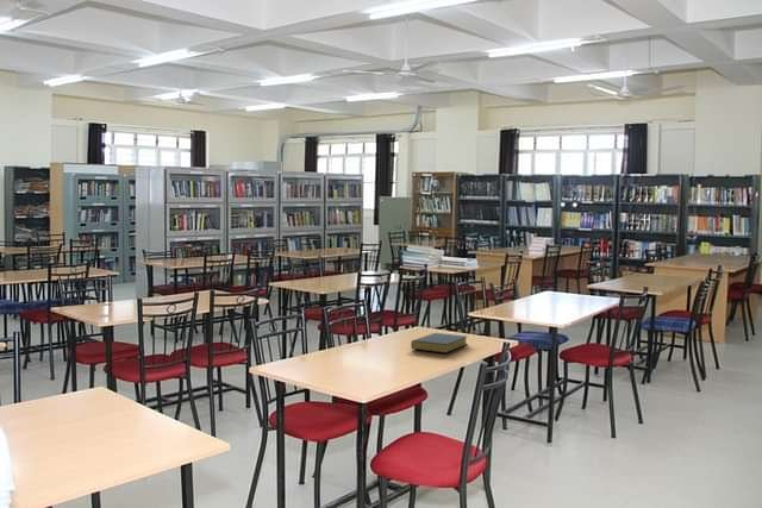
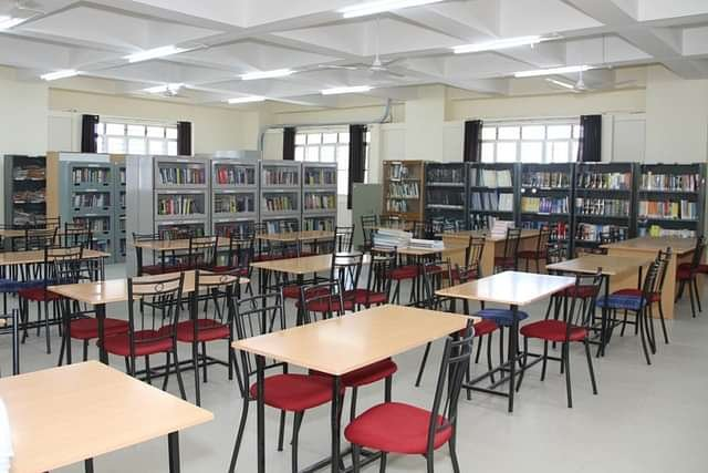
- hardback book [410,332,469,355]
